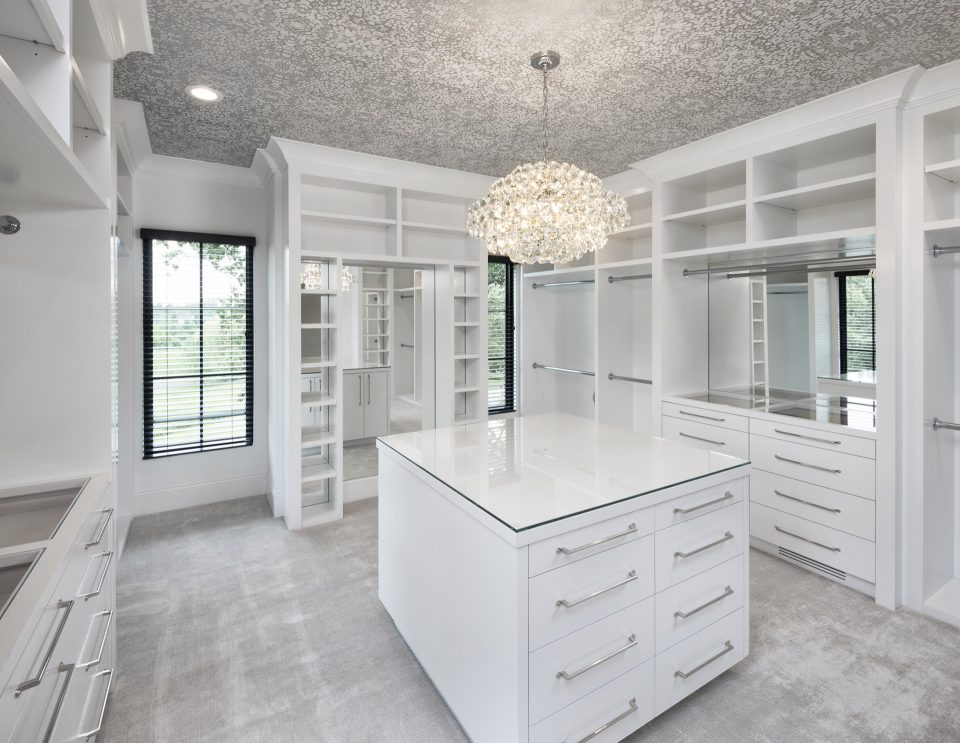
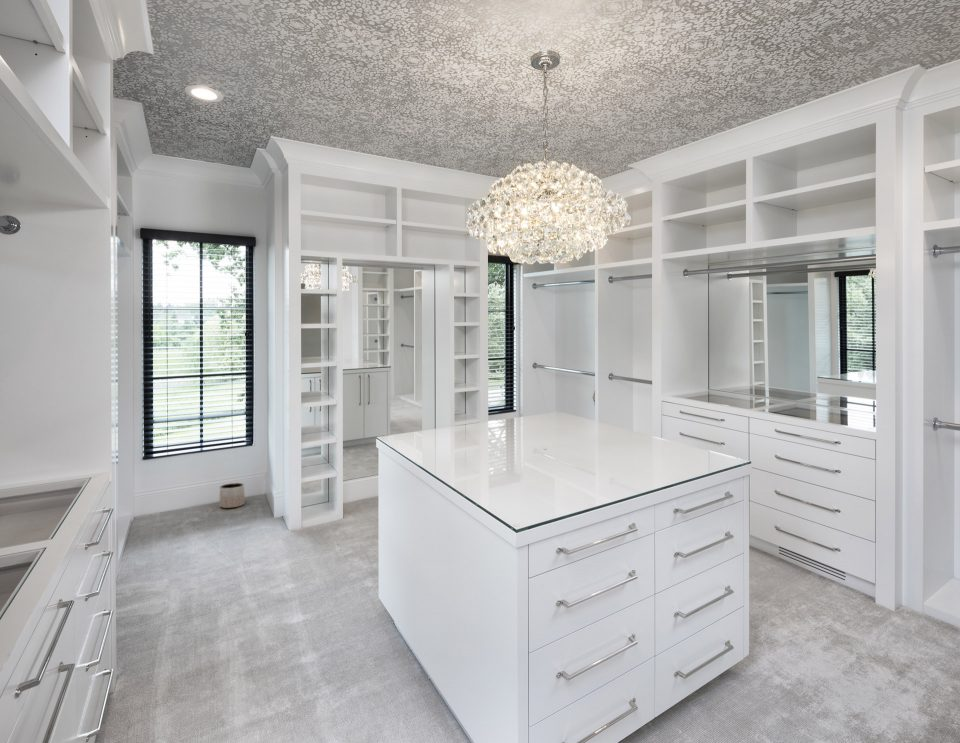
+ planter [219,482,246,509]
